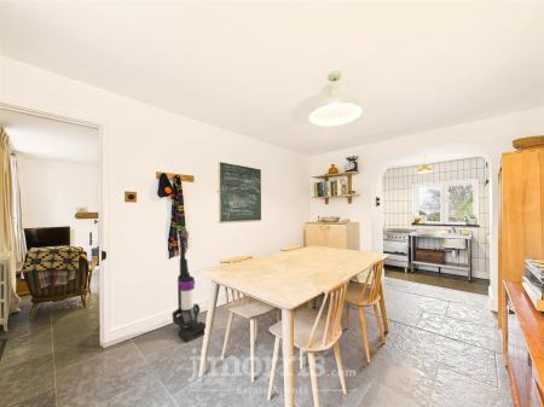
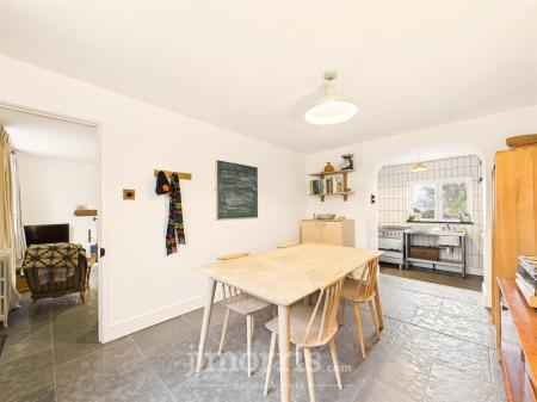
- vacuum cleaner [170,227,207,344]
